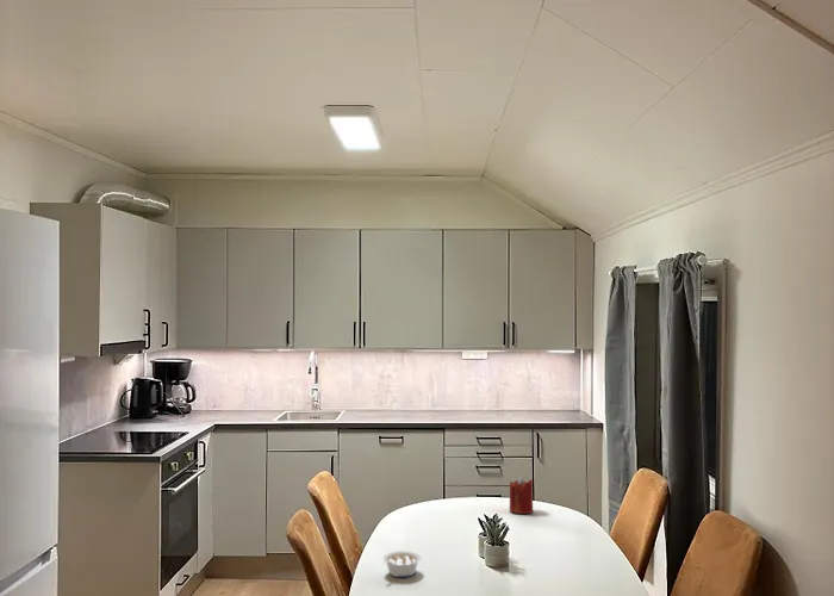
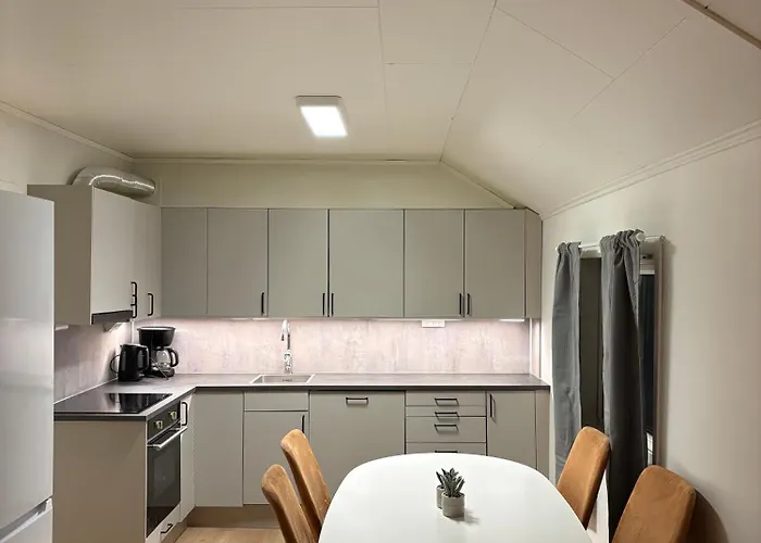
- legume [382,550,422,578]
- candle [509,476,534,515]
